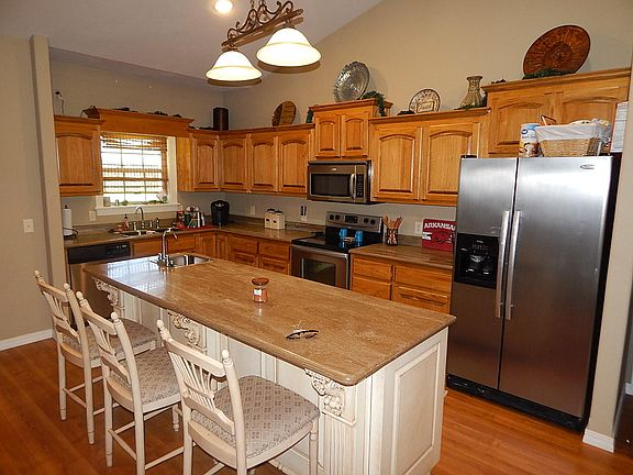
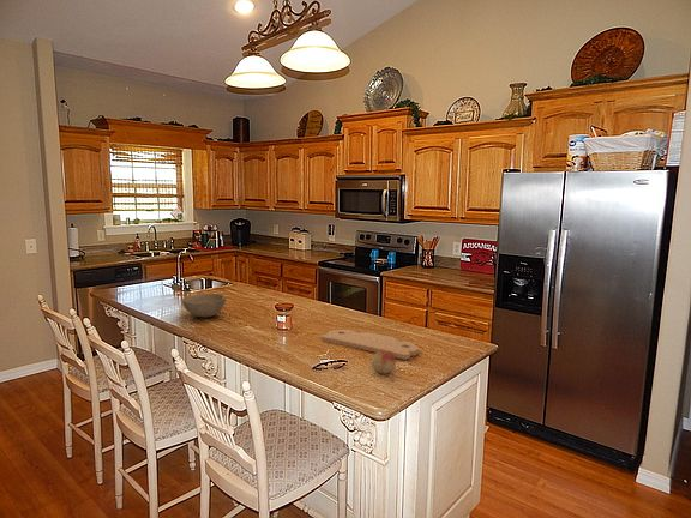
+ cutting board [320,329,420,361]
+ fruit [371,350,397,375]
+ bowl [181,293,227,318]
